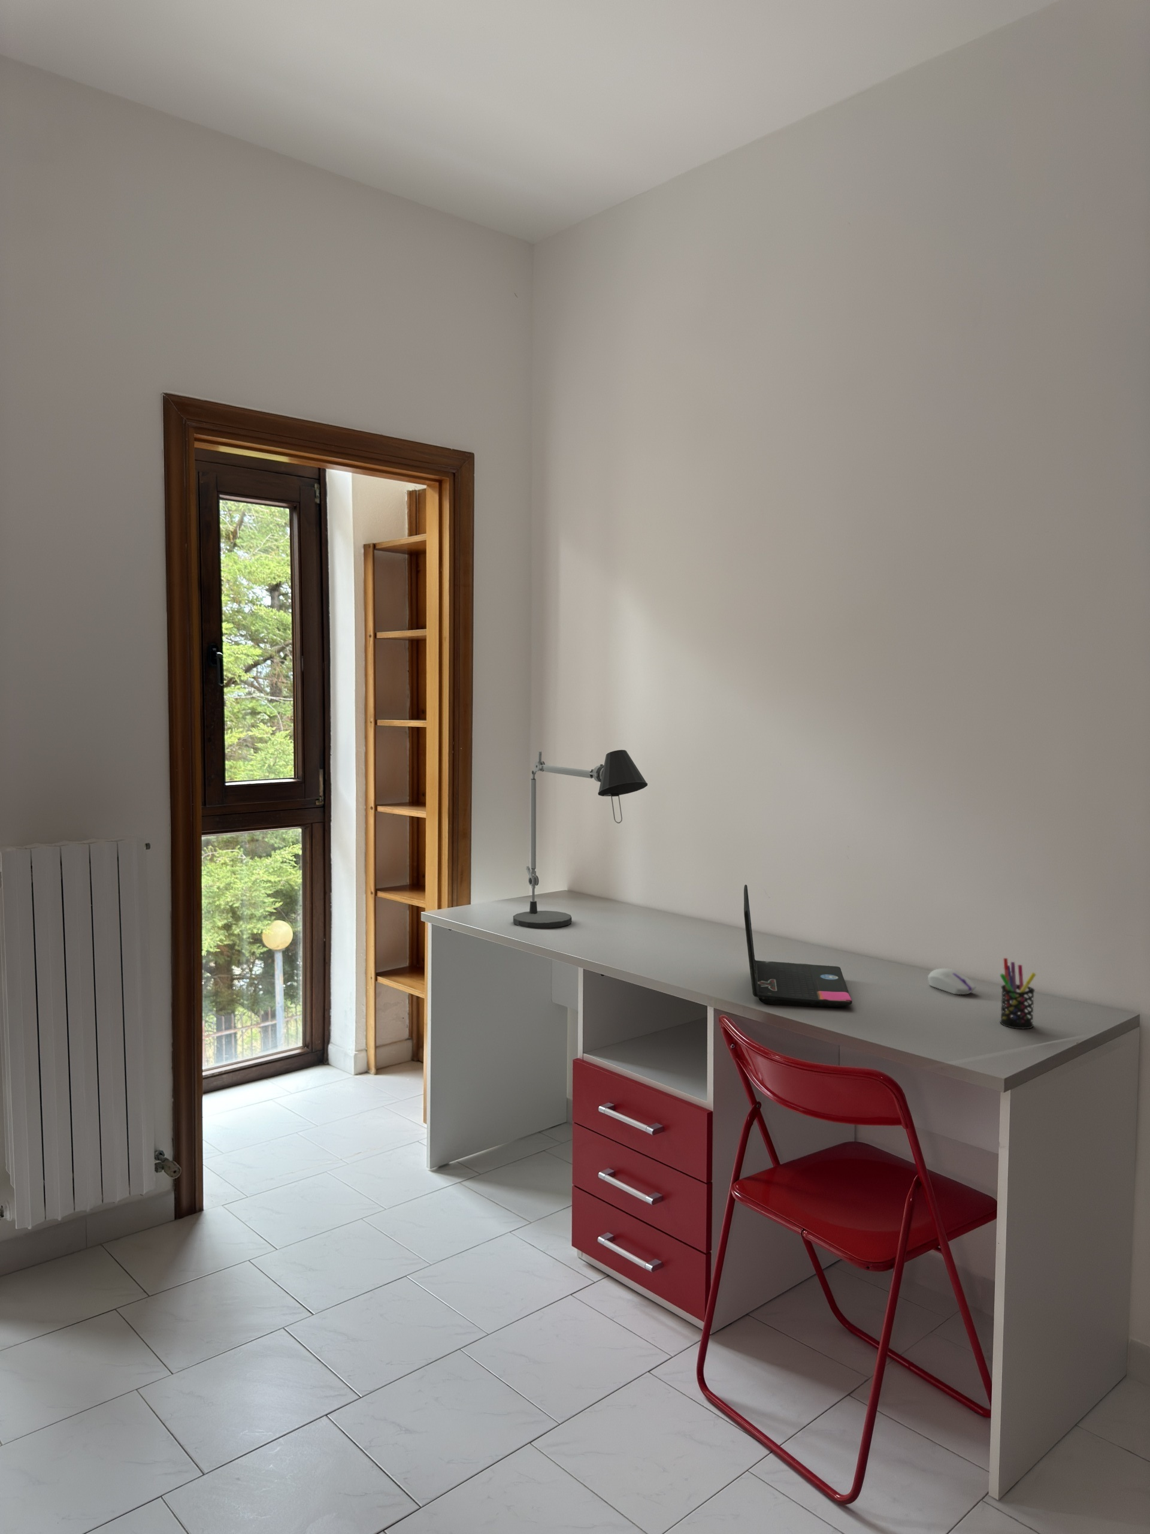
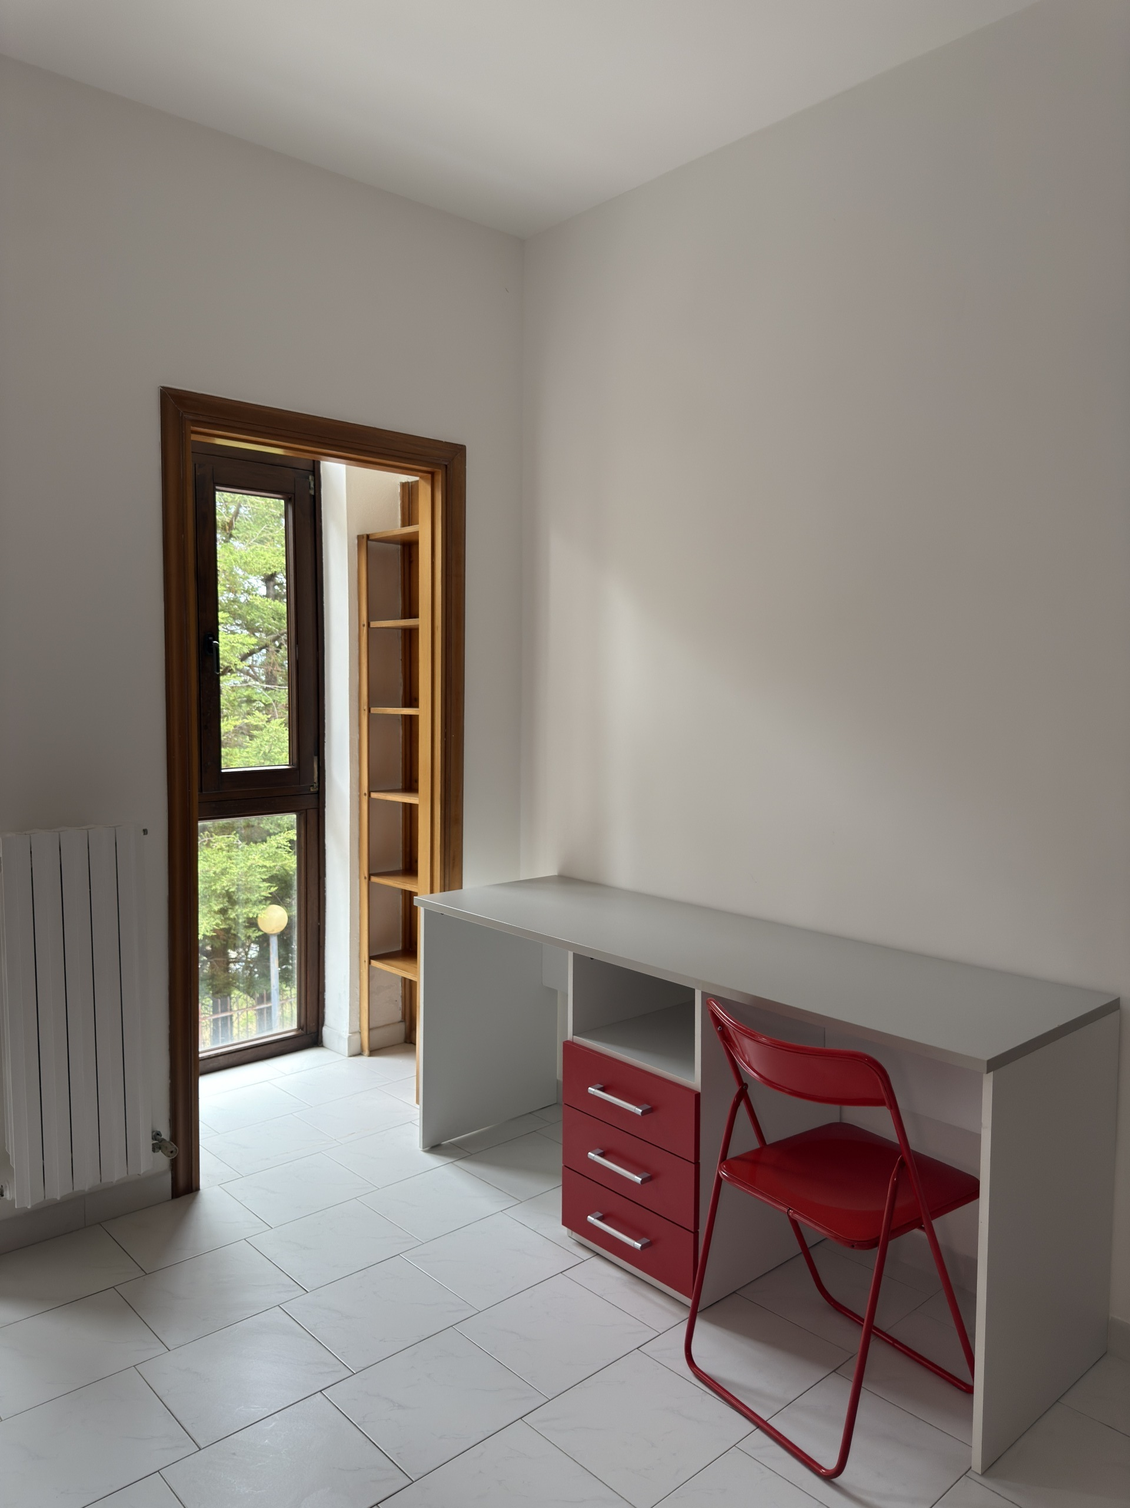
- laptop [743,884,853,1007]
- desk lamp [512,749,647,929]
- pen holder [1000,958,1036,1029]
- computer mouse [928,968,977,995]
